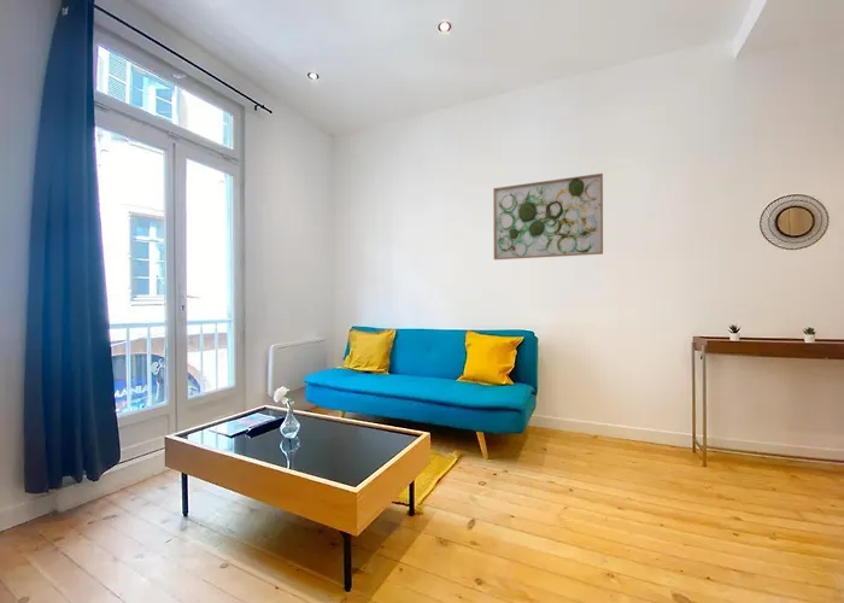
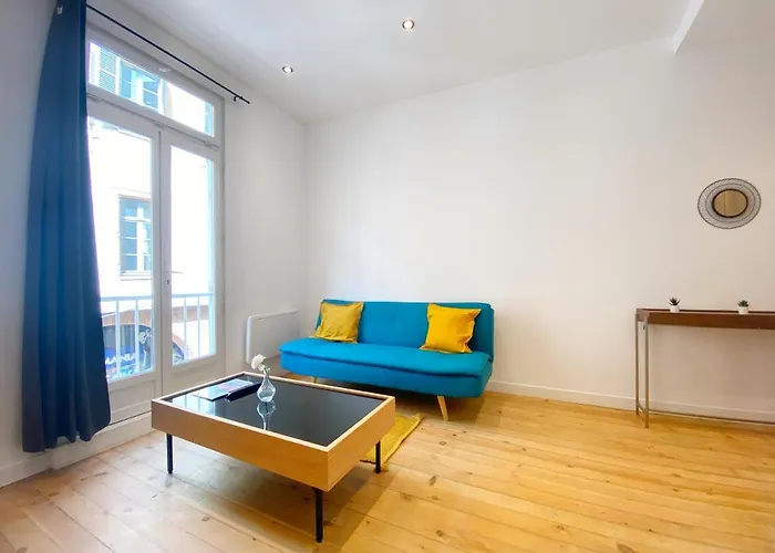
- wall art [492,172,604,260]
